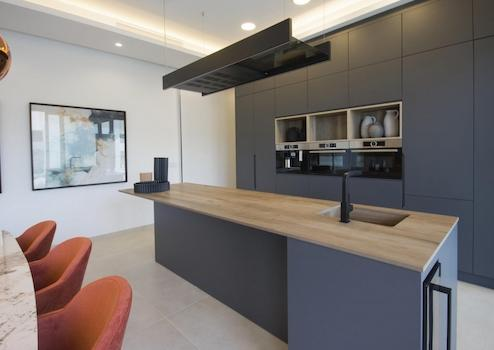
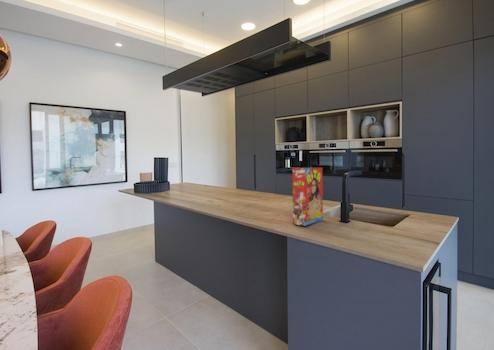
+ cereal box [292,167,324,227]
